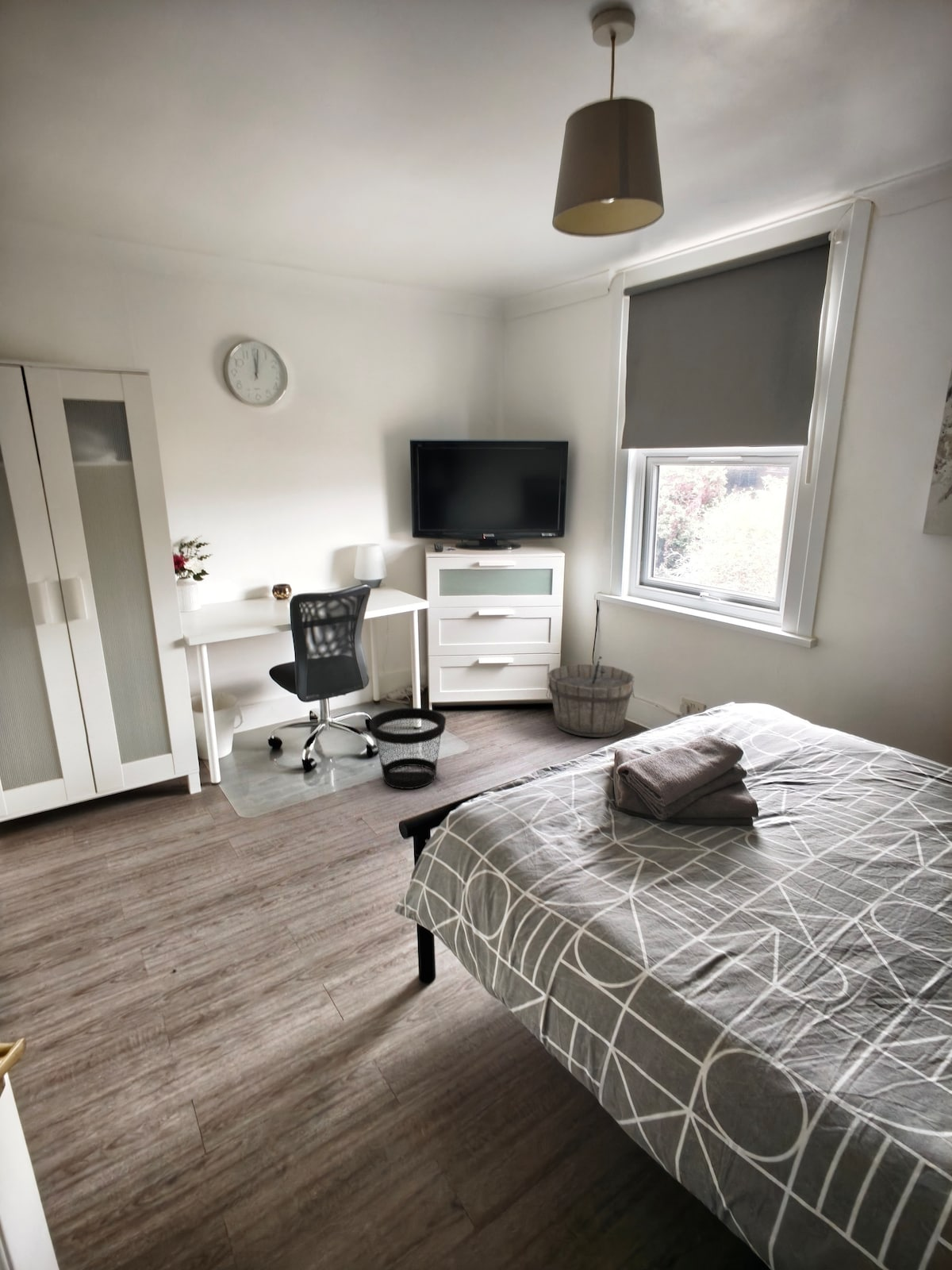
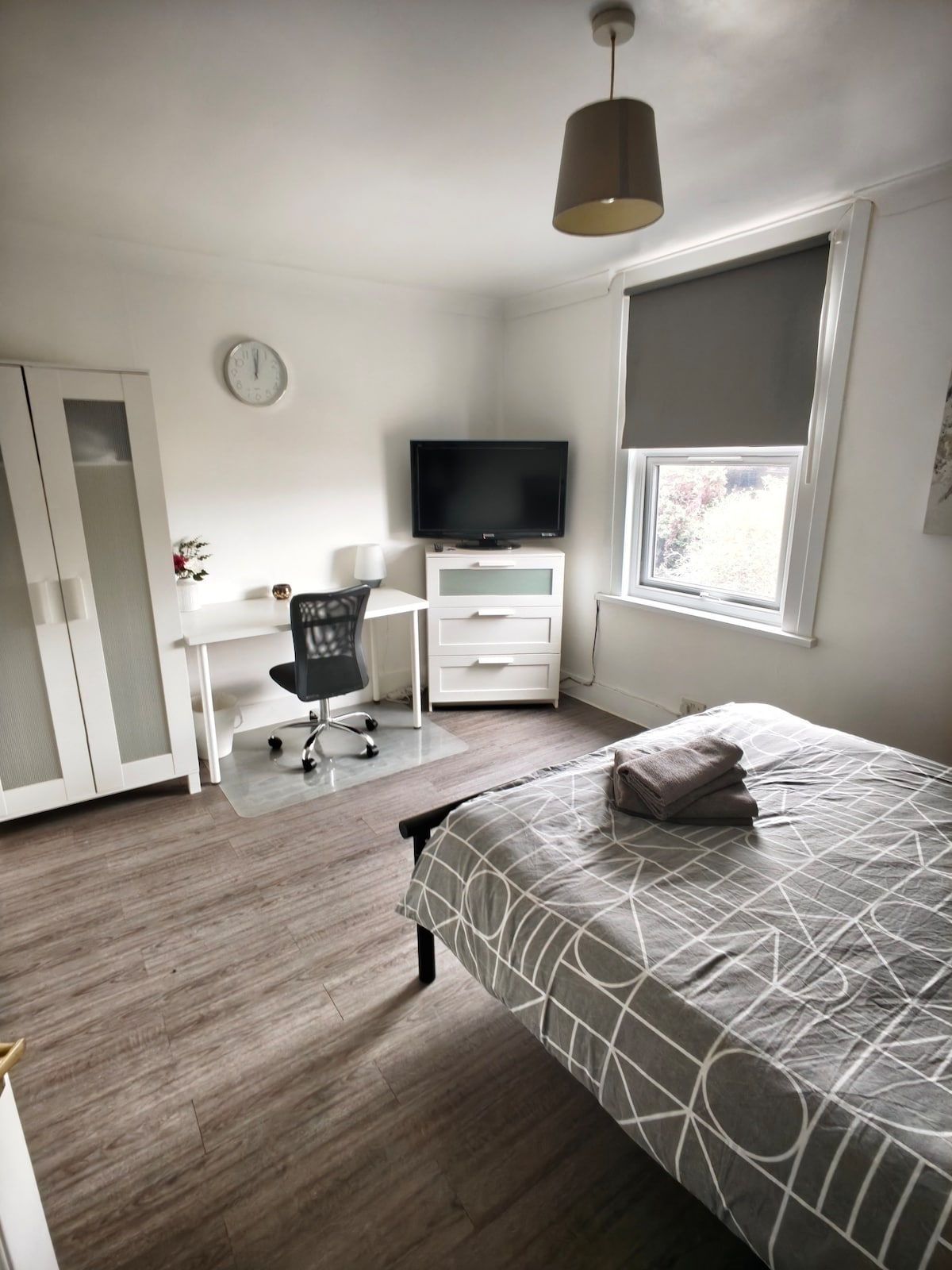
- wooden bucket [545,656,635,738]
- wastebasket [369,706,447,790]
